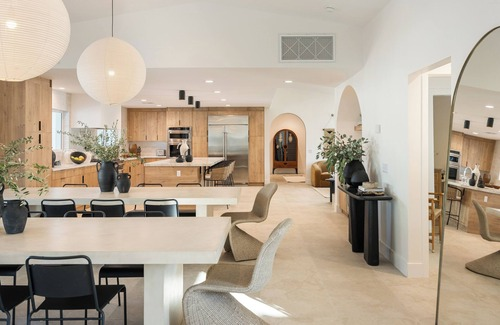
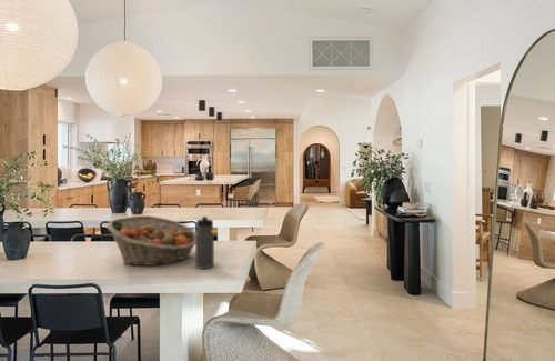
+ water bottle [194,215,215,270]
+ fruit basket [107,214,198,267]
